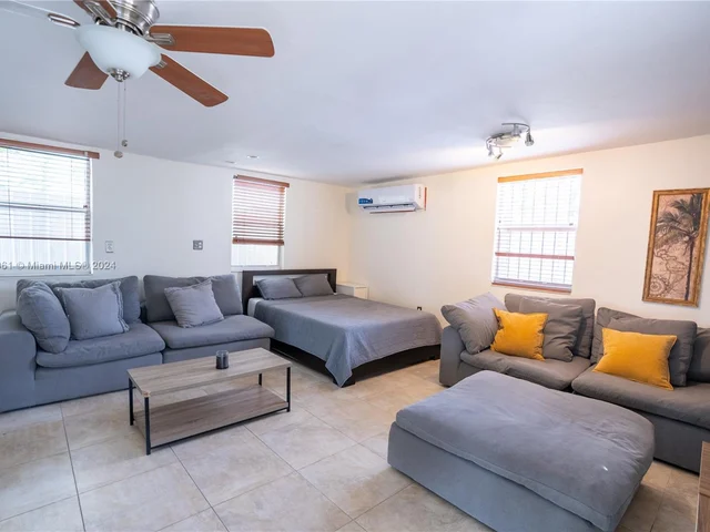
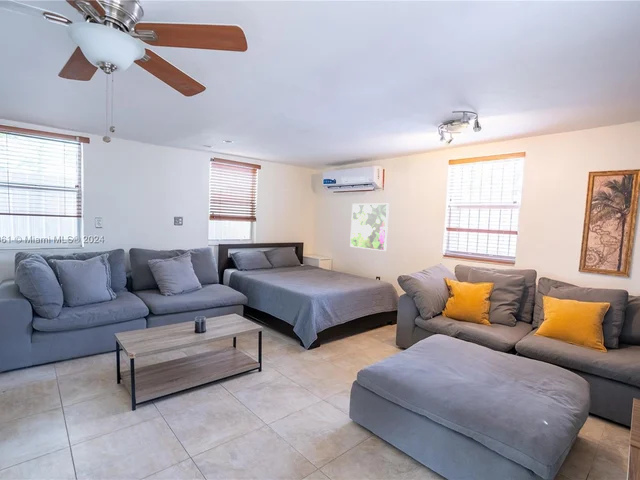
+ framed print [349,203,390,252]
